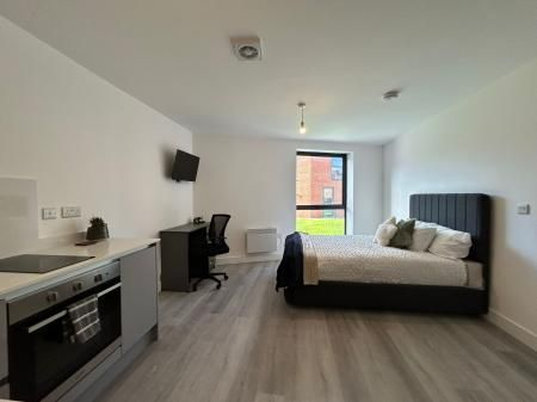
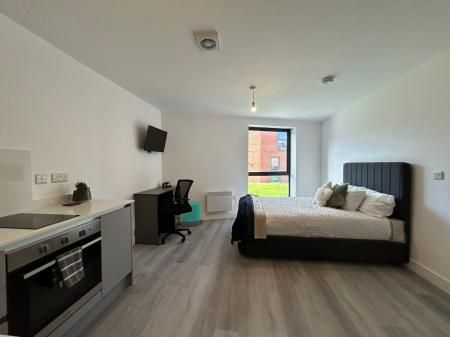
+ trash can [180,201,203,227]
